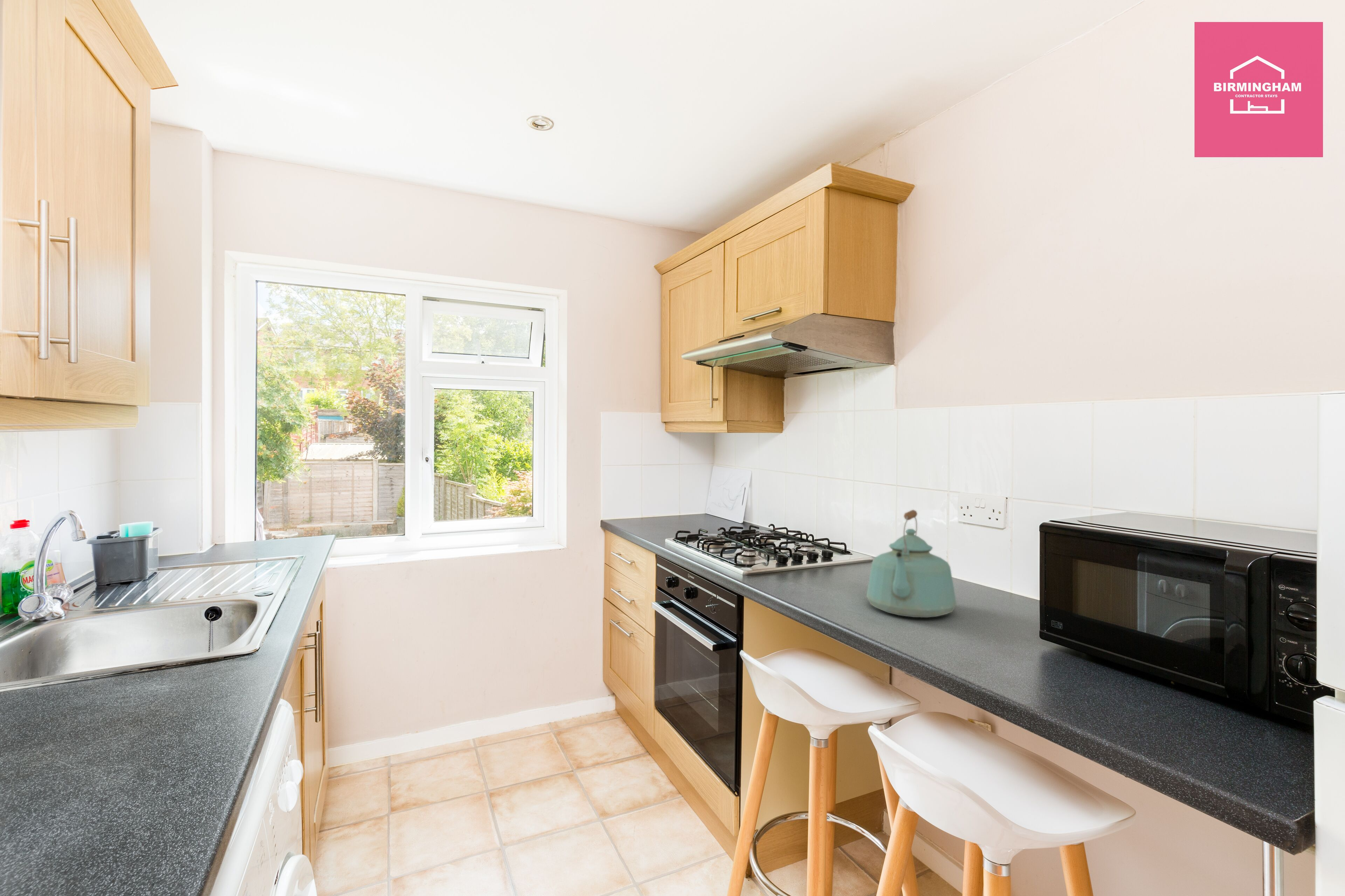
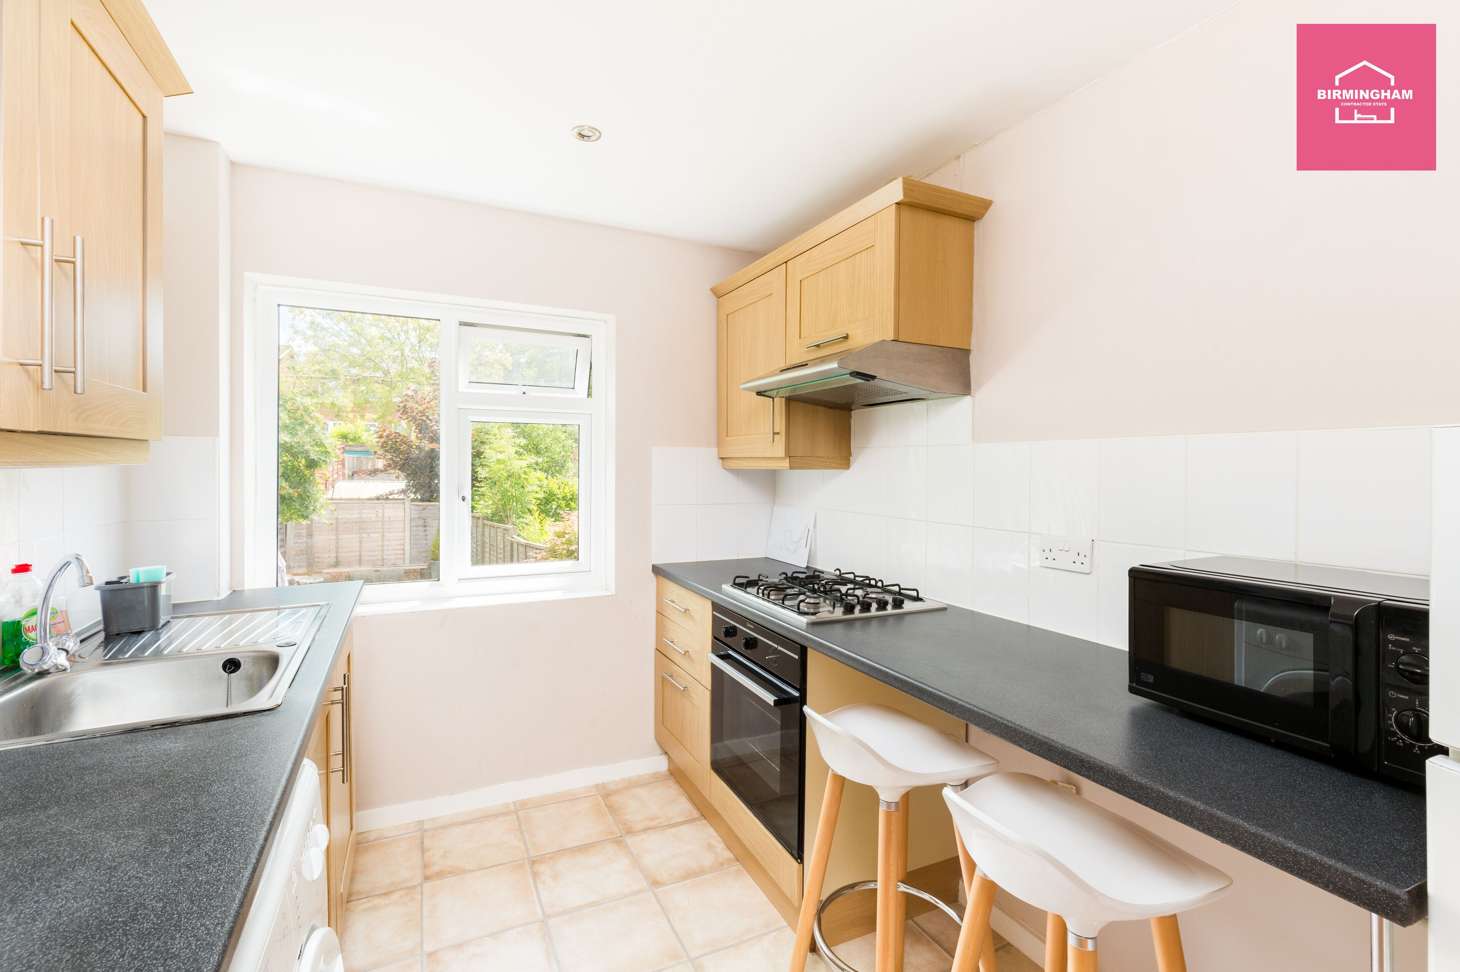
- kettle [866,509,957,618]
